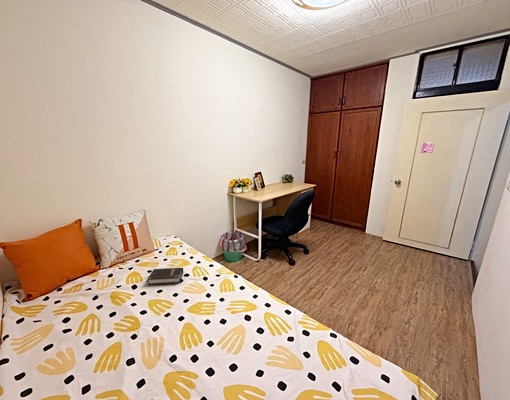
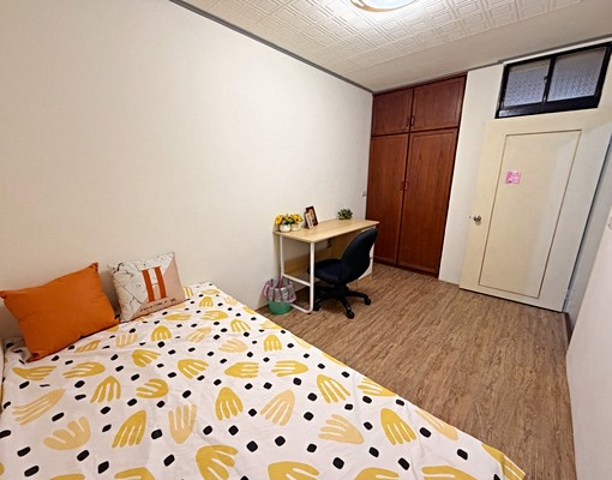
- hardback book [146,267,184,286]
